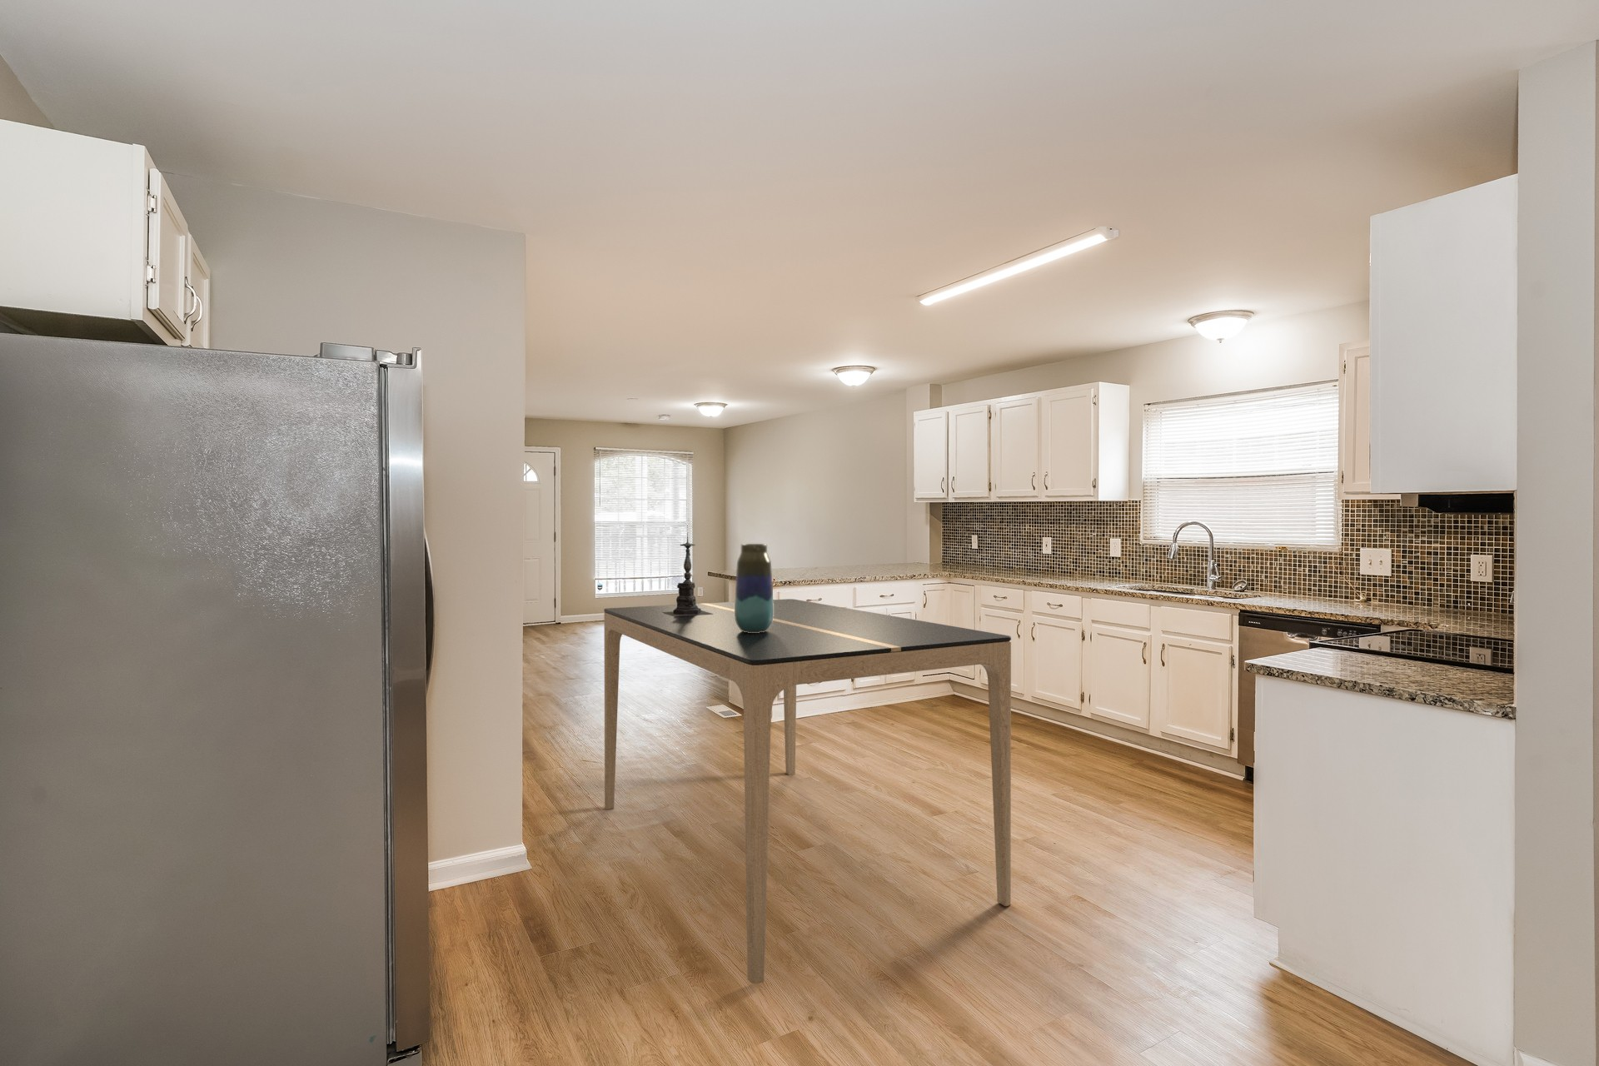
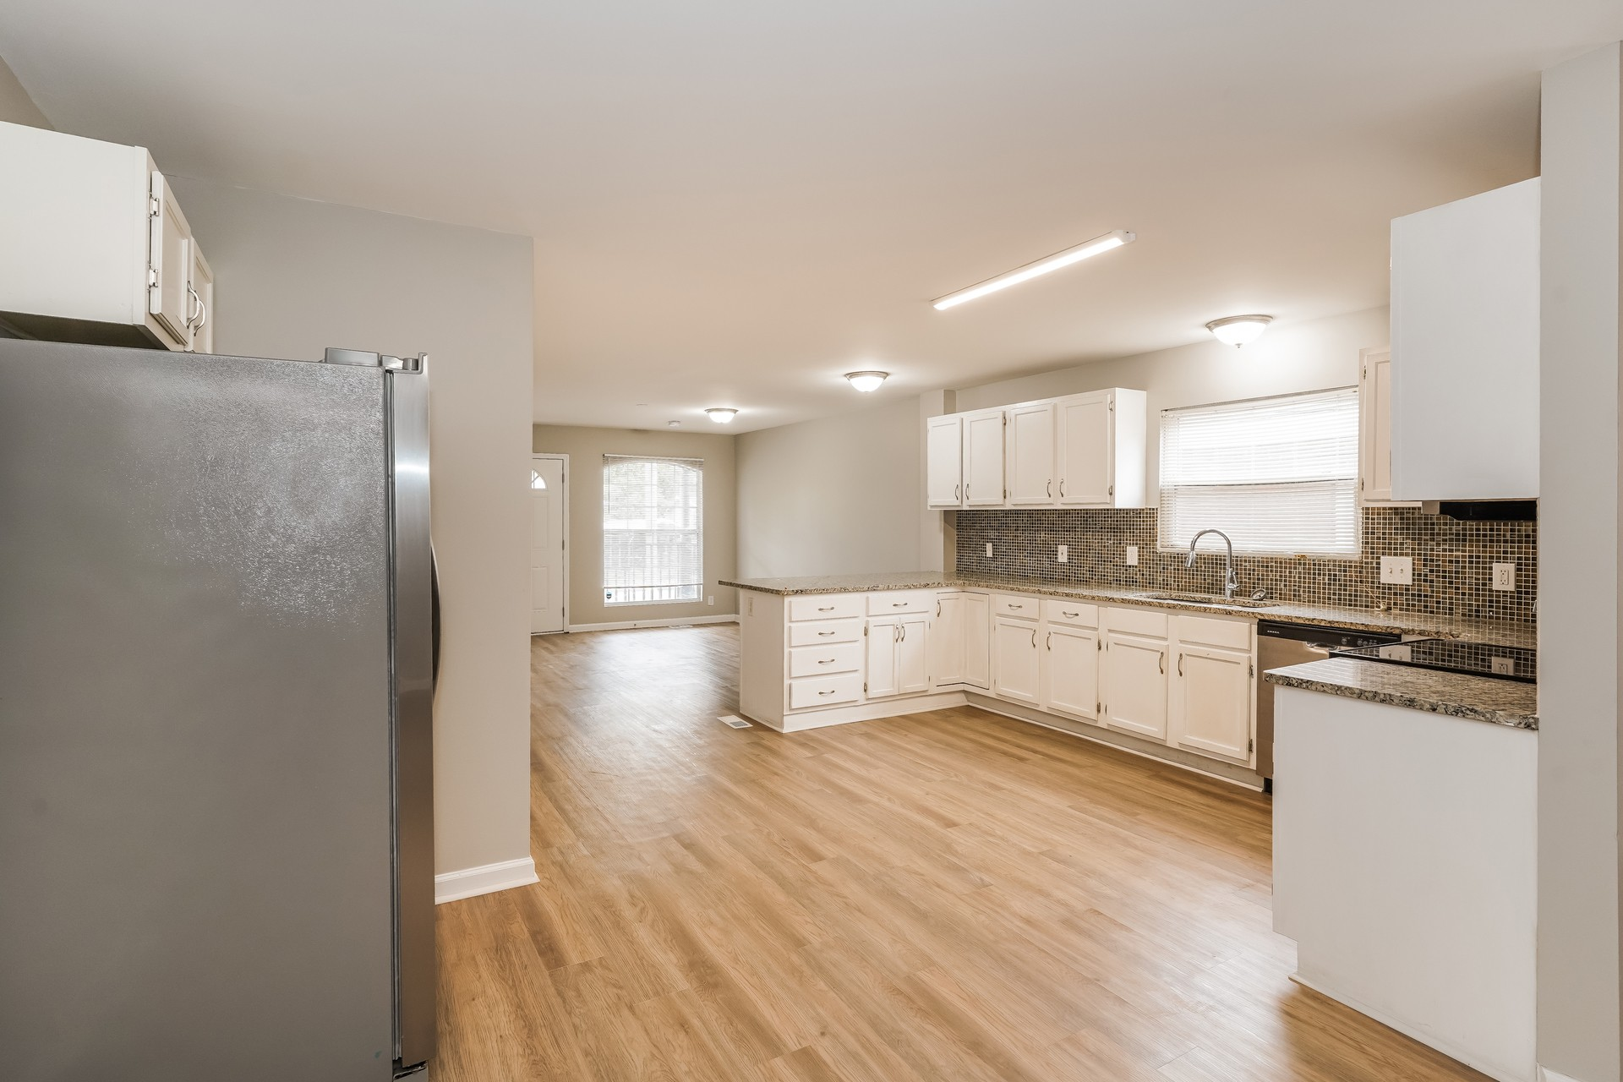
- candle holder [663,532,713,616]
- vase [734,543,773,633]
- dining table [603,598,1012,984]
